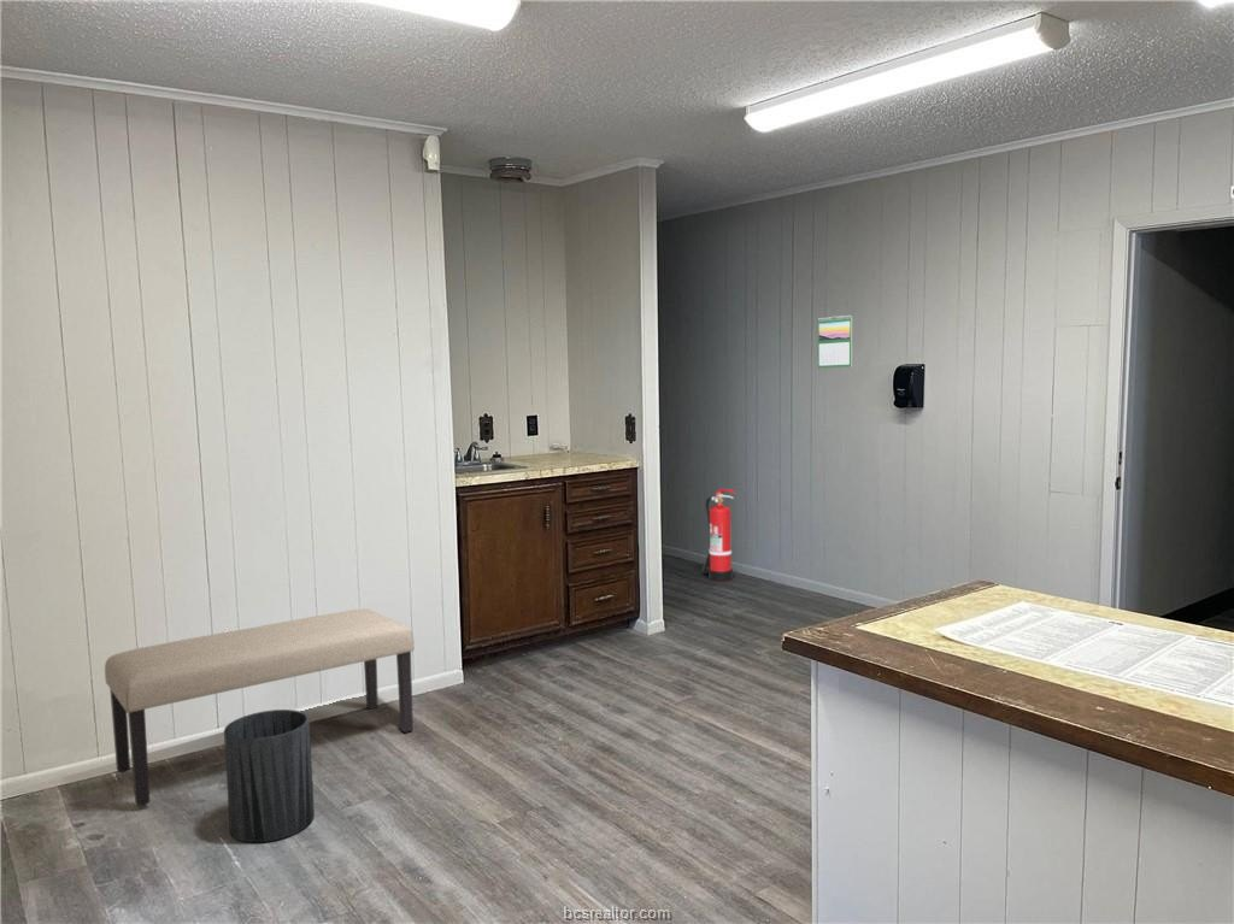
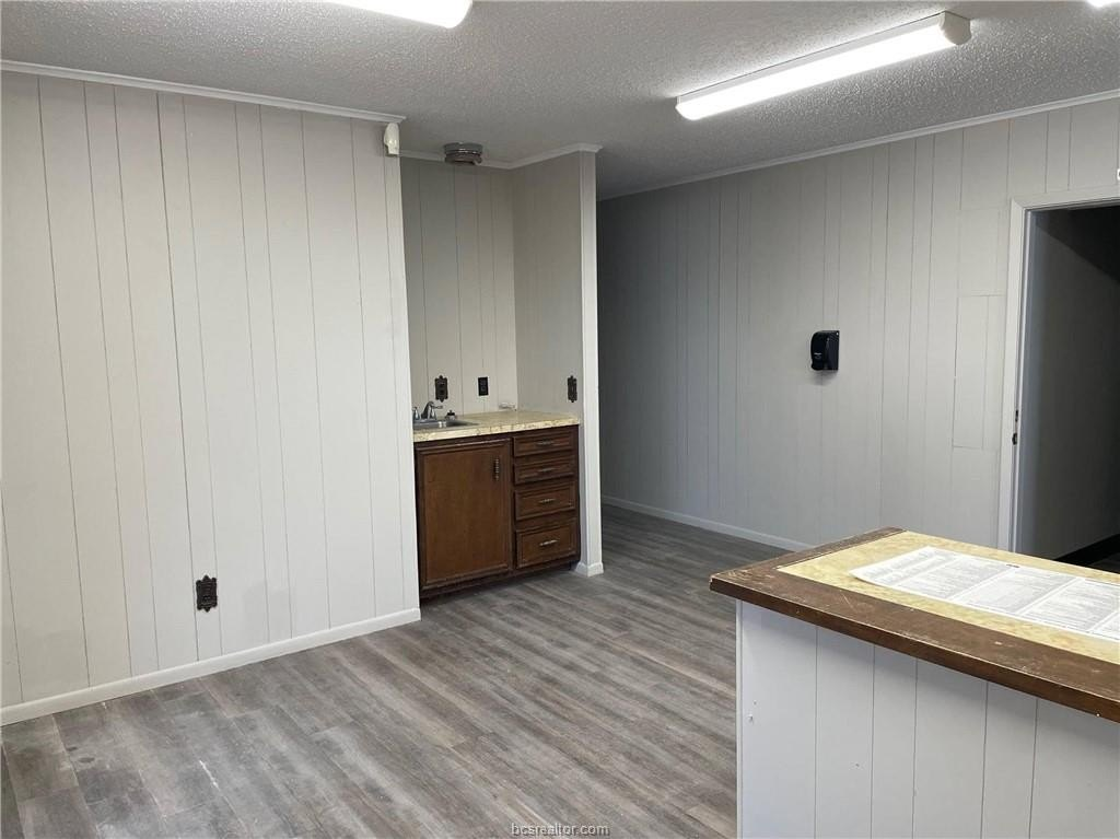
- fire extinguisher [701,488,736,582]
- trash can [223,708,316,843]
- bench [104,607,416,807]
- calendar [817,314,853,369]
